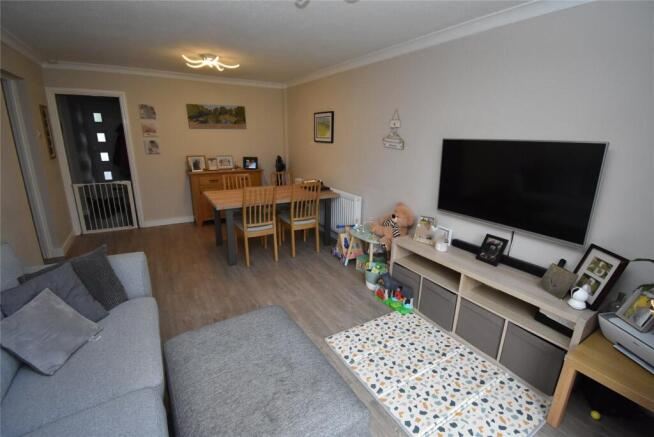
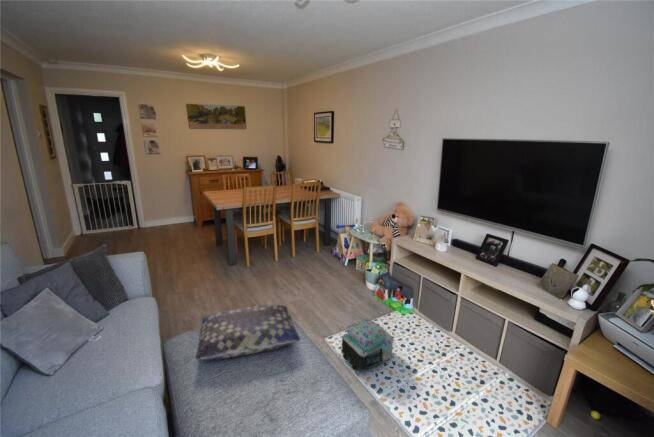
+ backpack [340,319,395,372]
+ cushion [195,304,301,361]
